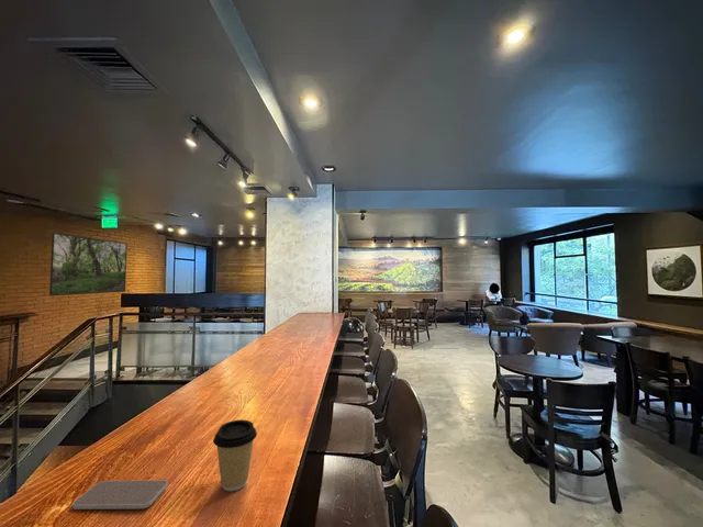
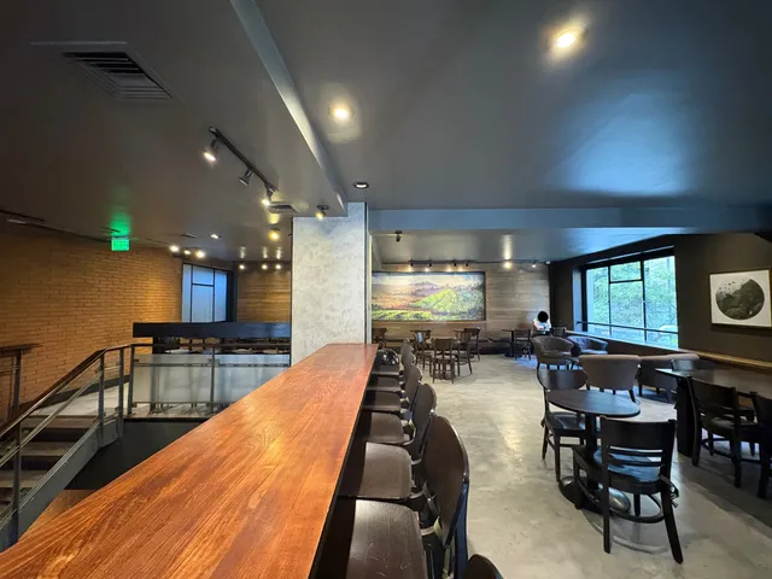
- smartphone [71,479,169,511]
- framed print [48,232,129,296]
- coffee cup [212,418,258,492]
